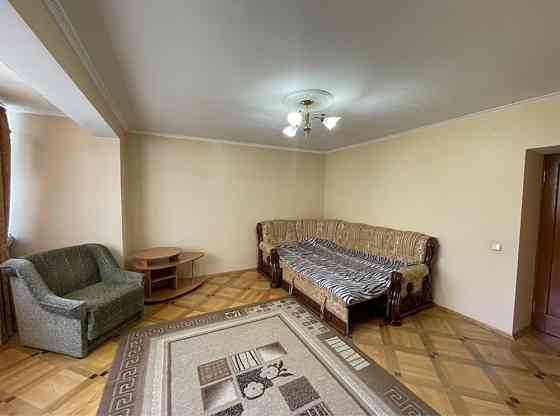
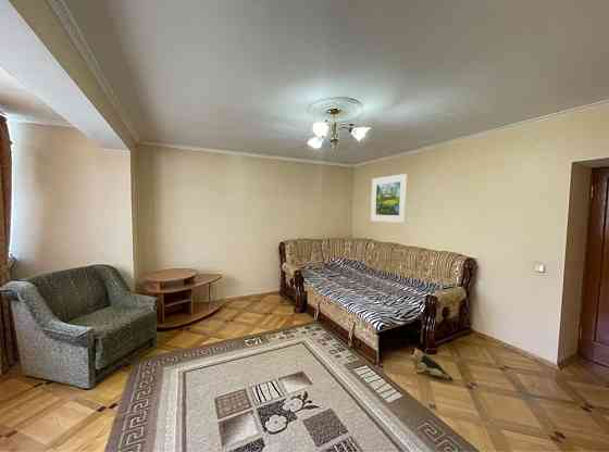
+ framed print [370,173,409,224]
+ plush toy [411,347,453,381]
